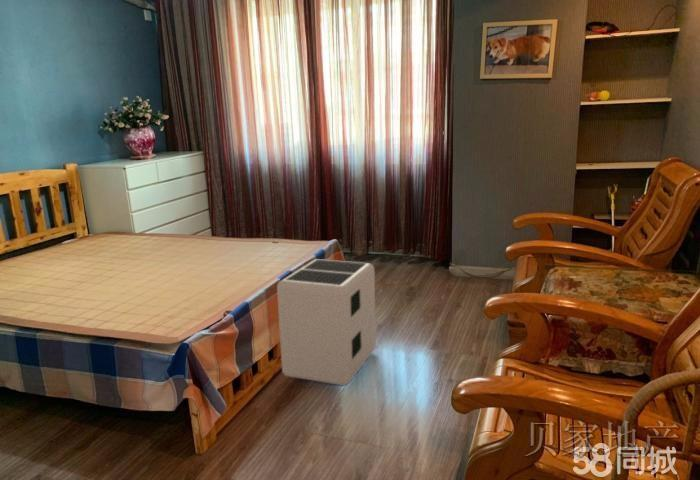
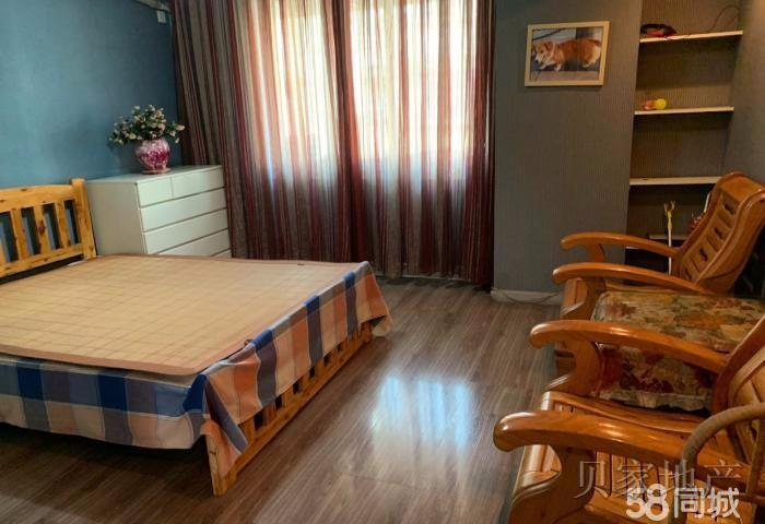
- air purifier [276,258,377,387]
